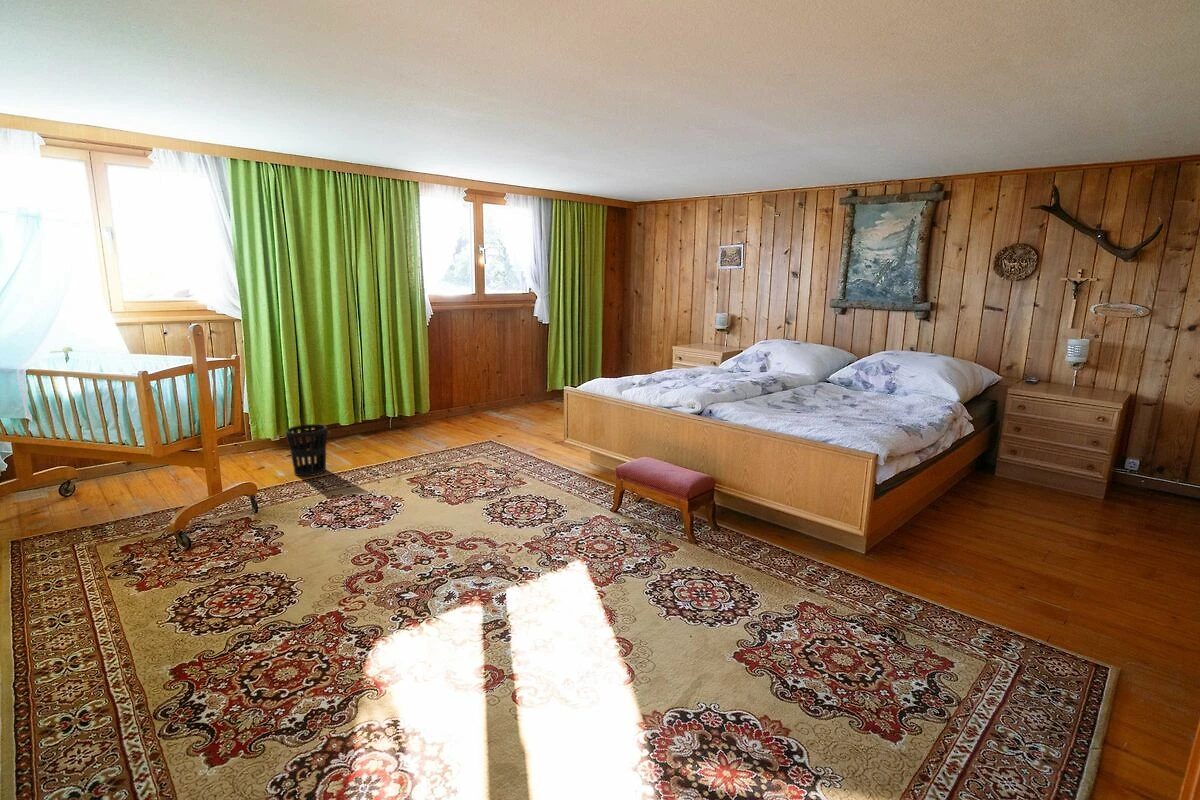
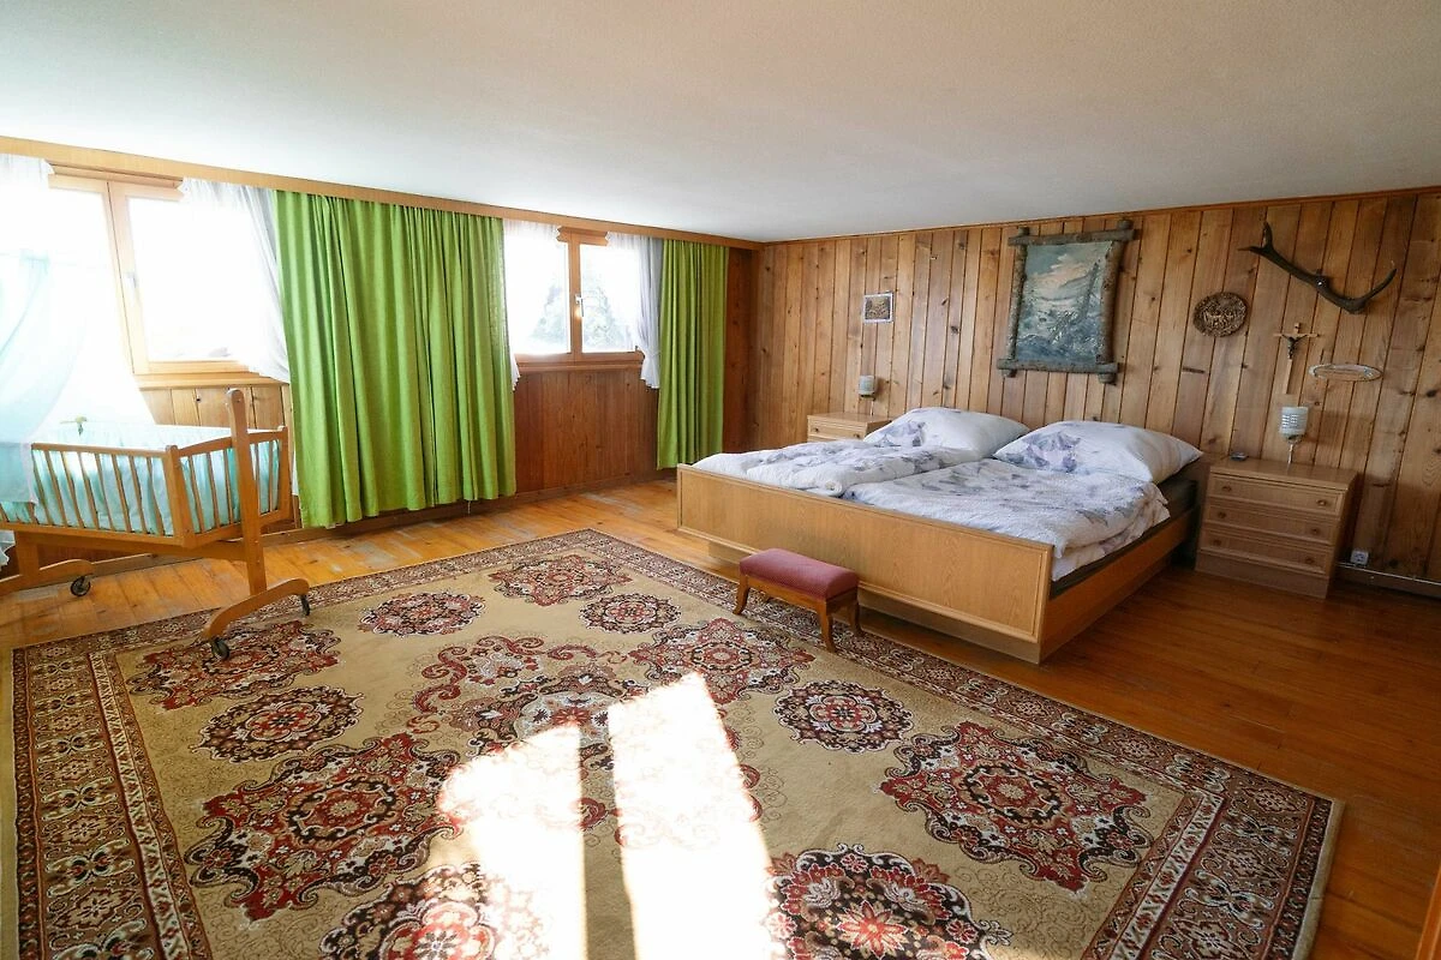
- wastebasket [285,423,329,477]
